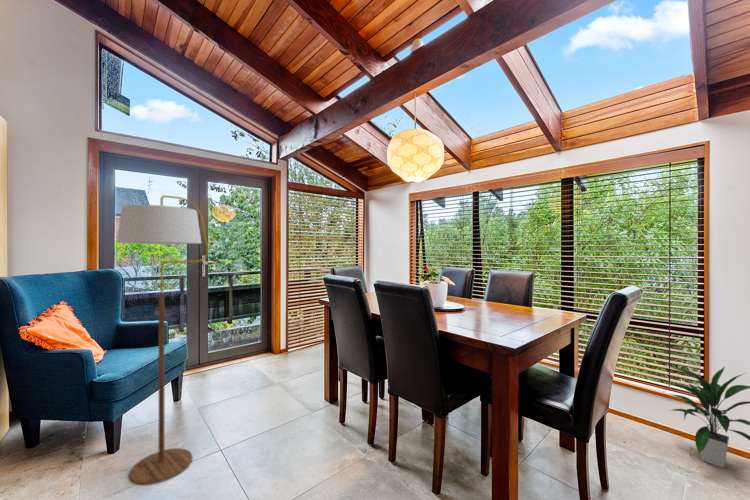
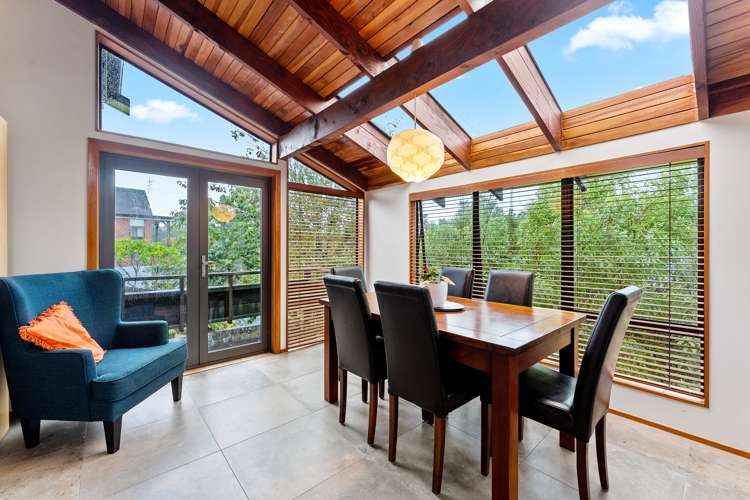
- indoor plant [663,365,750,469]
- floor lamp [115,194,210,486]
